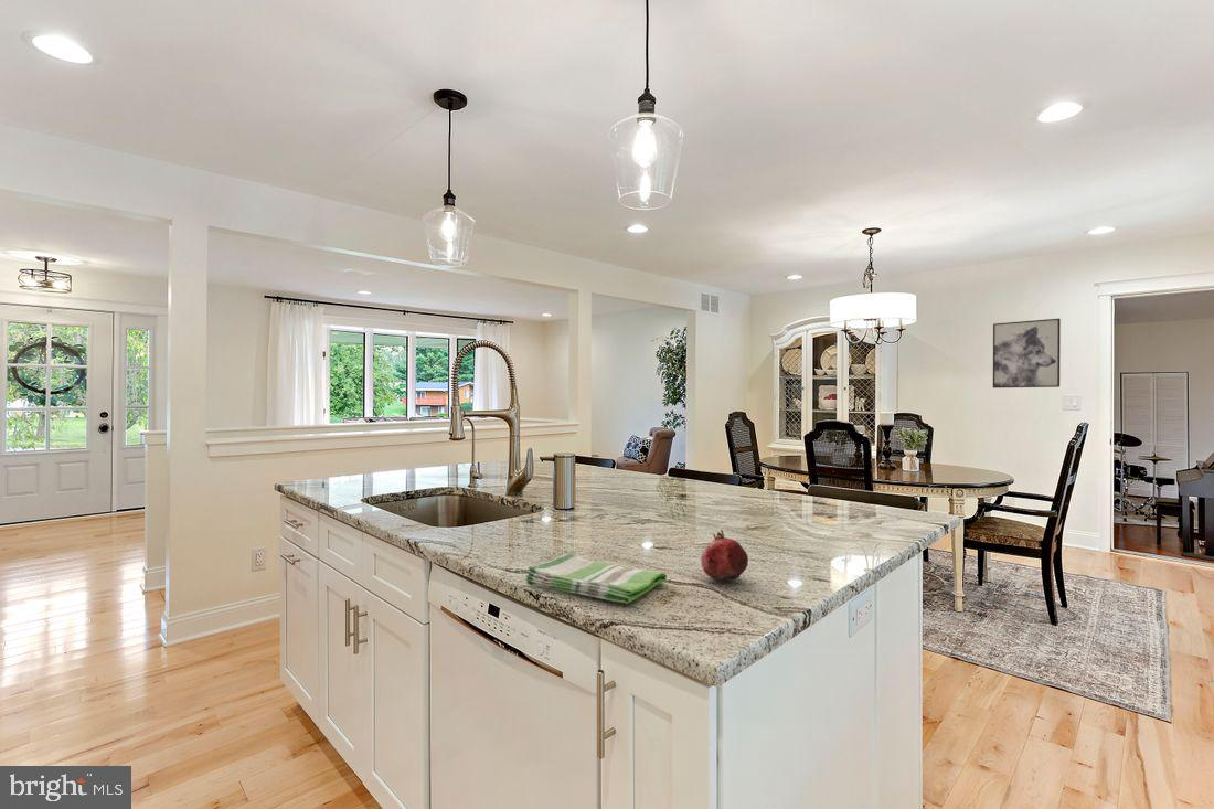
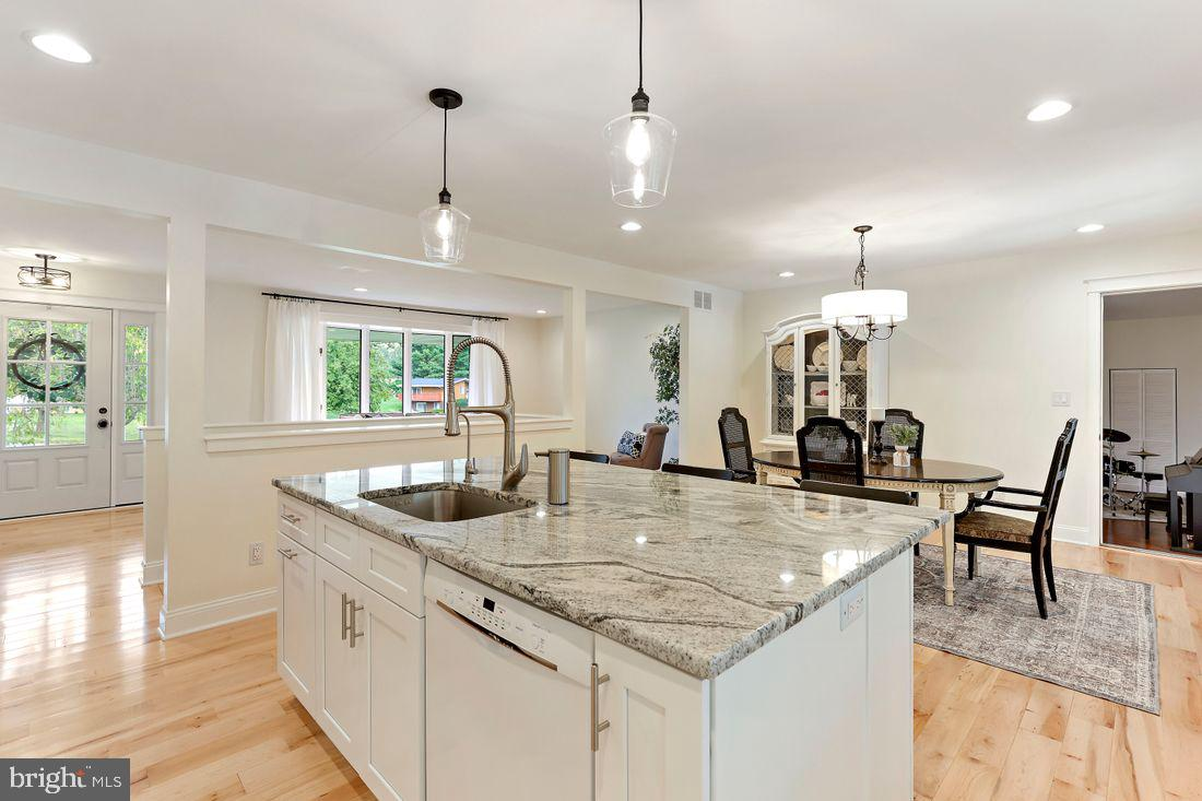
- dish towel [524,553,668,604]
- fruit [700,528,749,582]
- wall art [992,318,1062,388]
